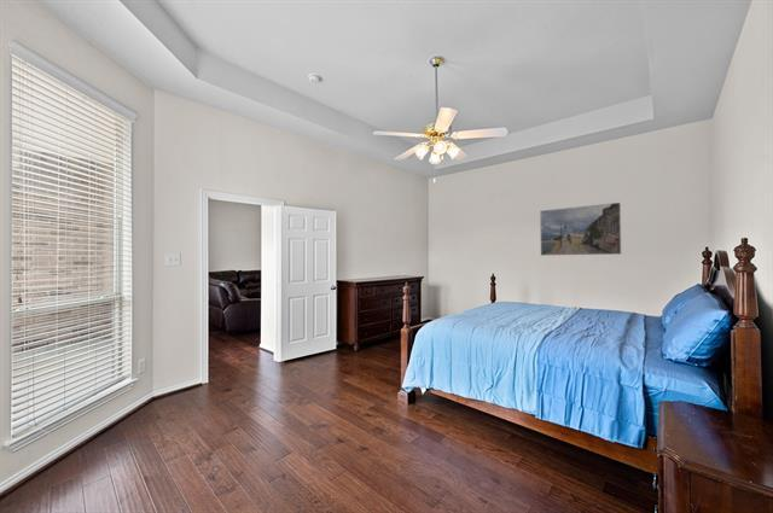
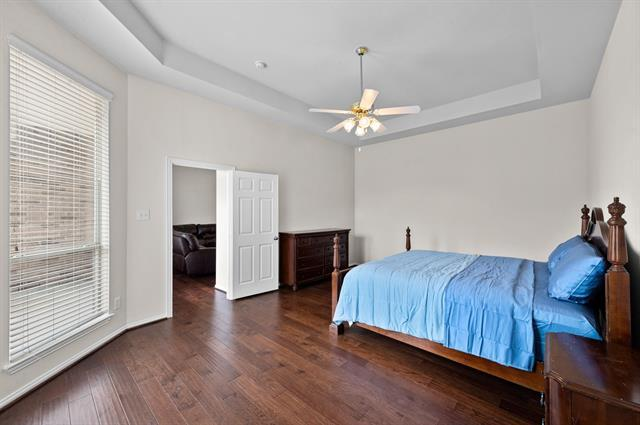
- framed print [539,202,622,257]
